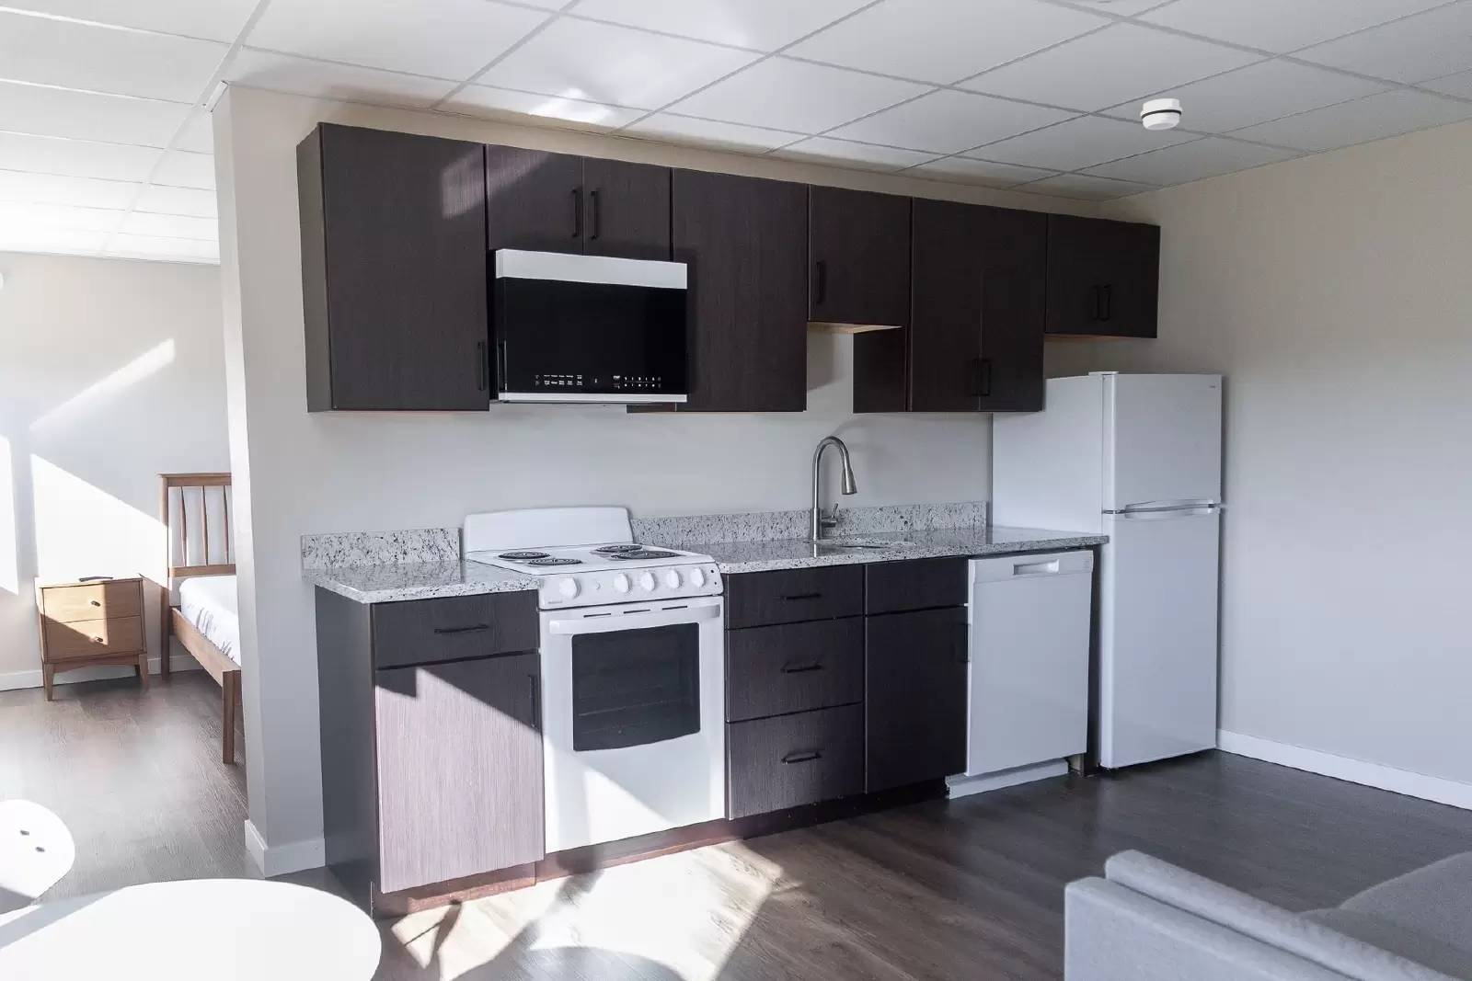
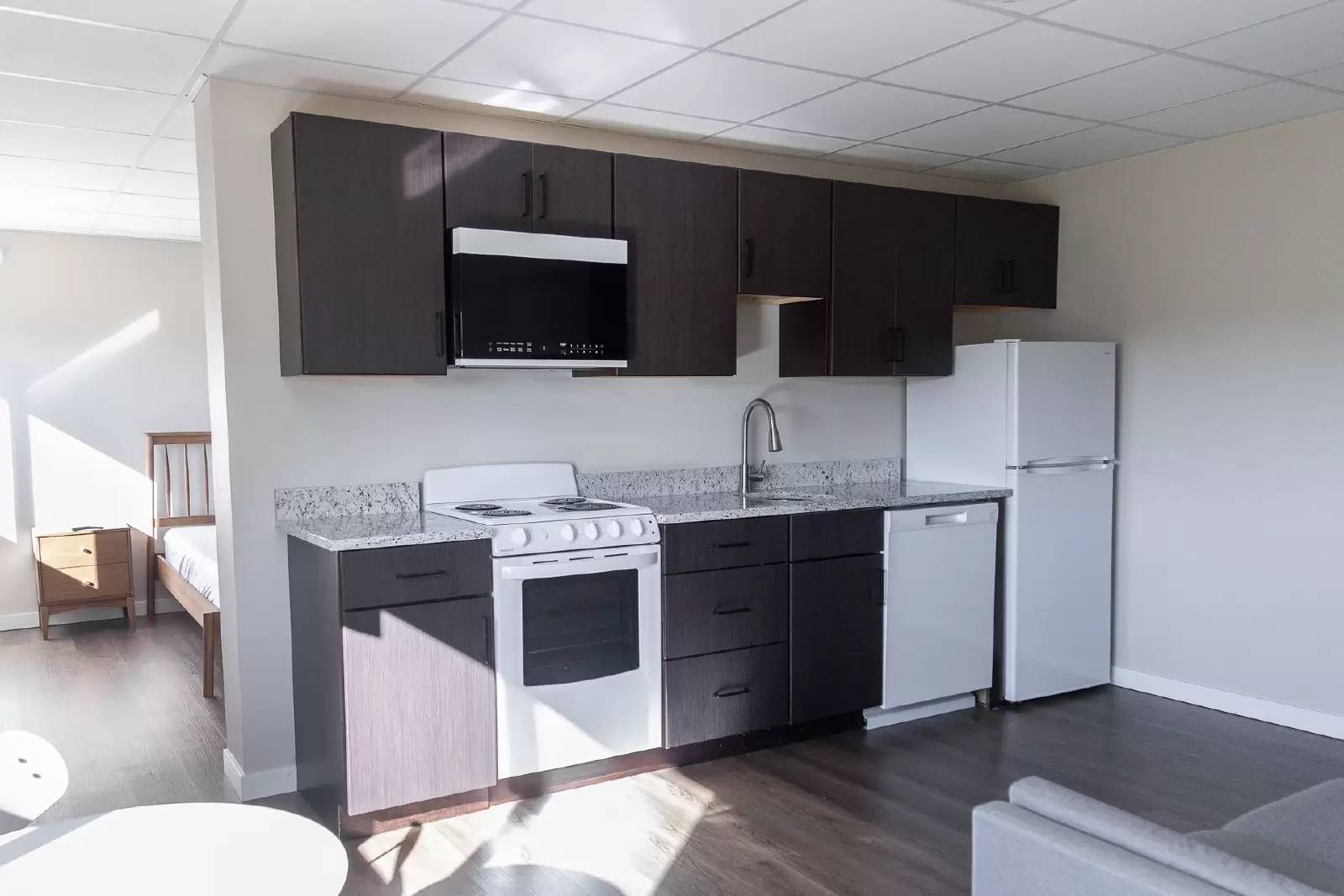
- smoke detector [1140,97,1183,130]
